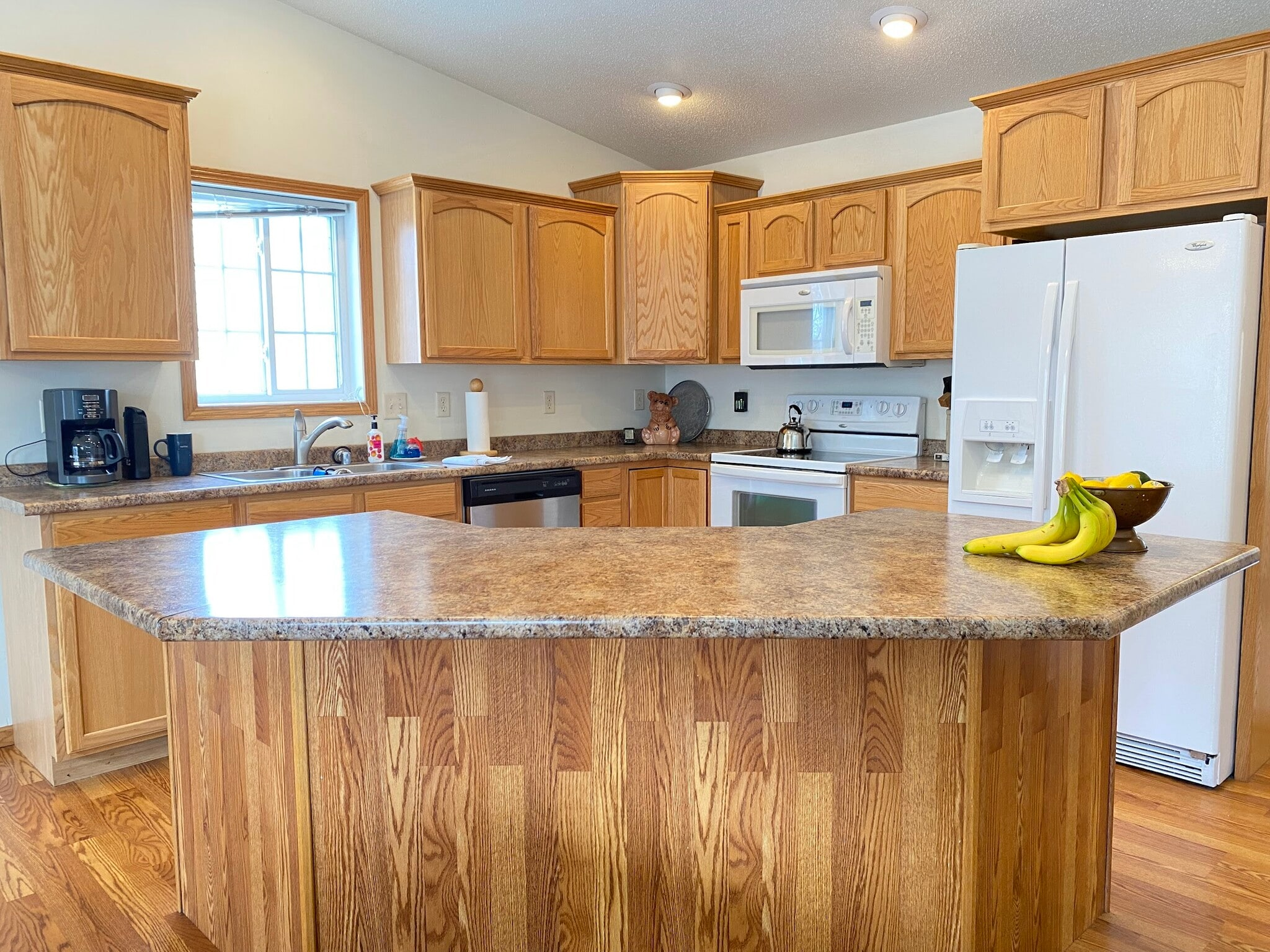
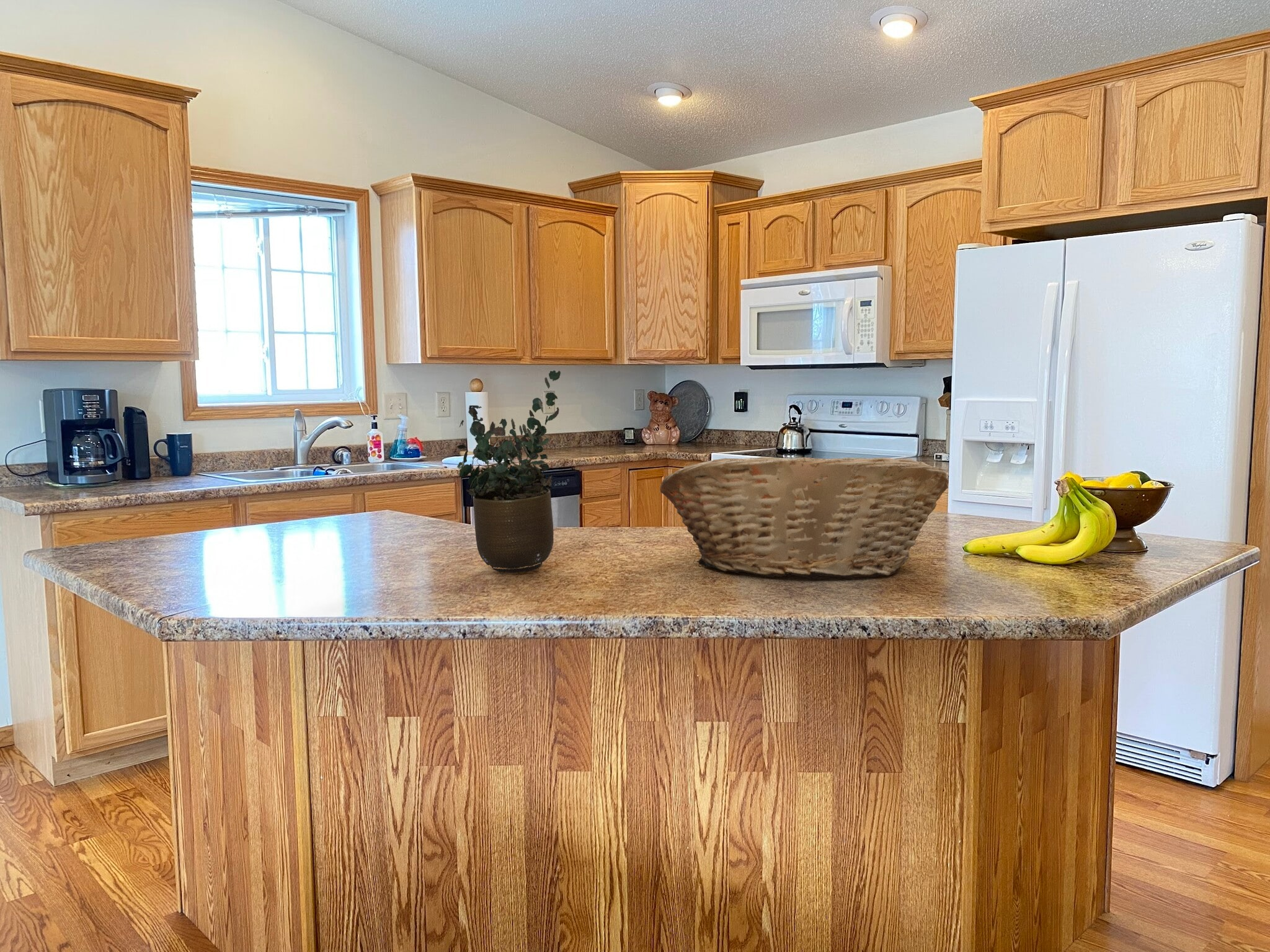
+ potted plant [456,370,561,574]
+ fruit basket [659,456,949,580]
